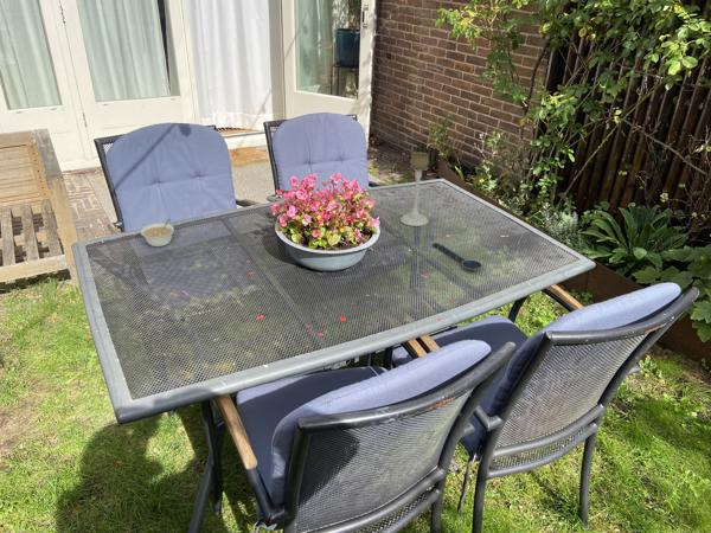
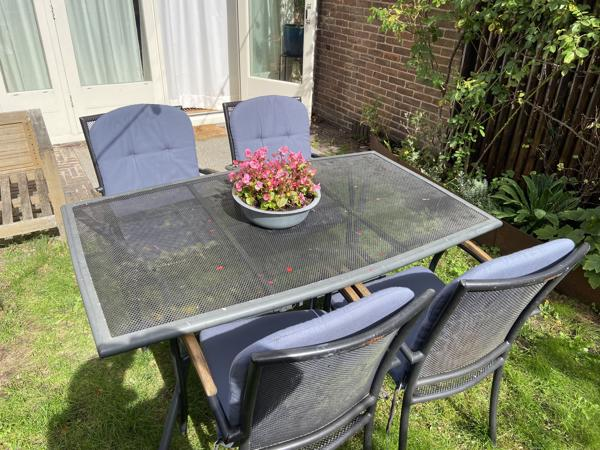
- candle holder [399,150,430,227]
- spoon [431,242,483,271]
- legume [140,218,175,248]
